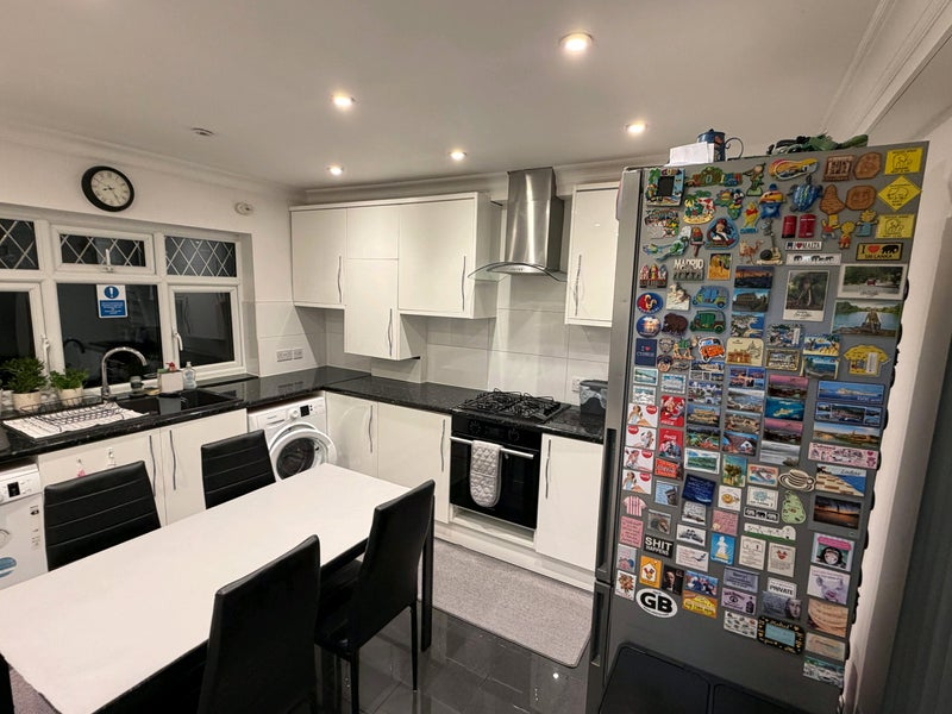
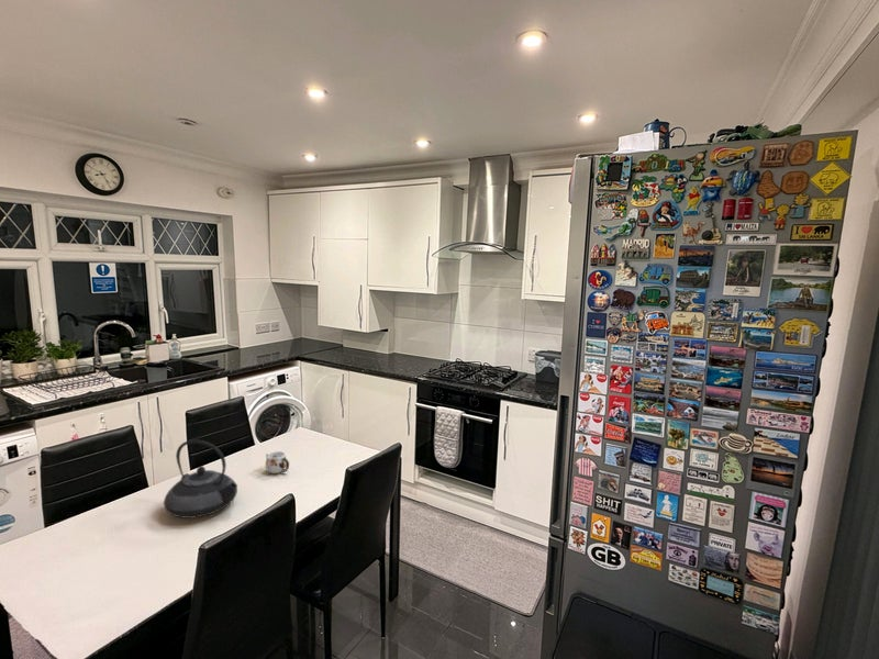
+ teapot [163,438,238,520]
+ mug [265,450,290,474]
